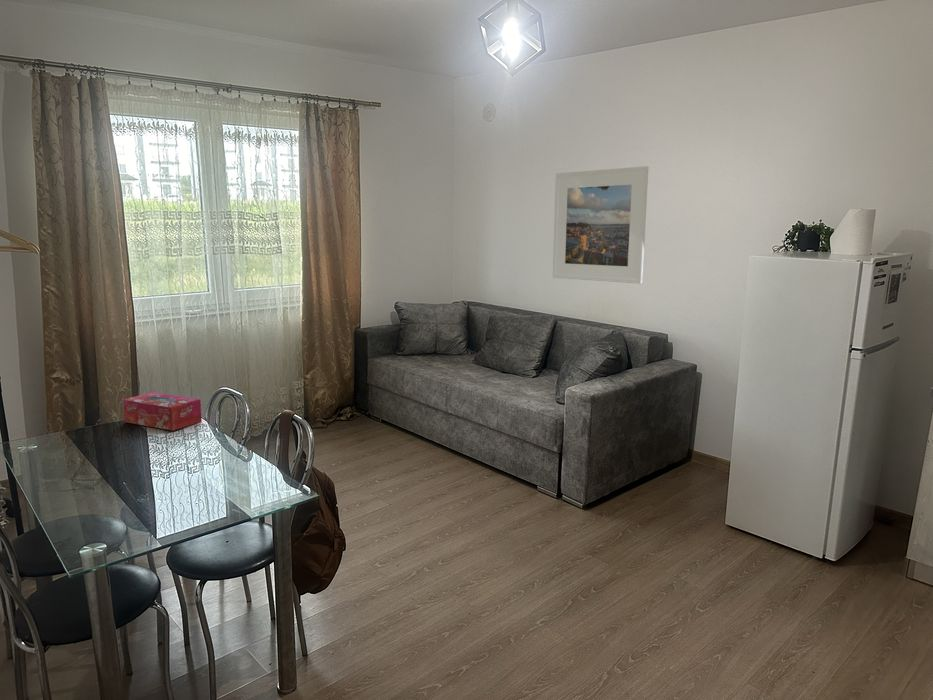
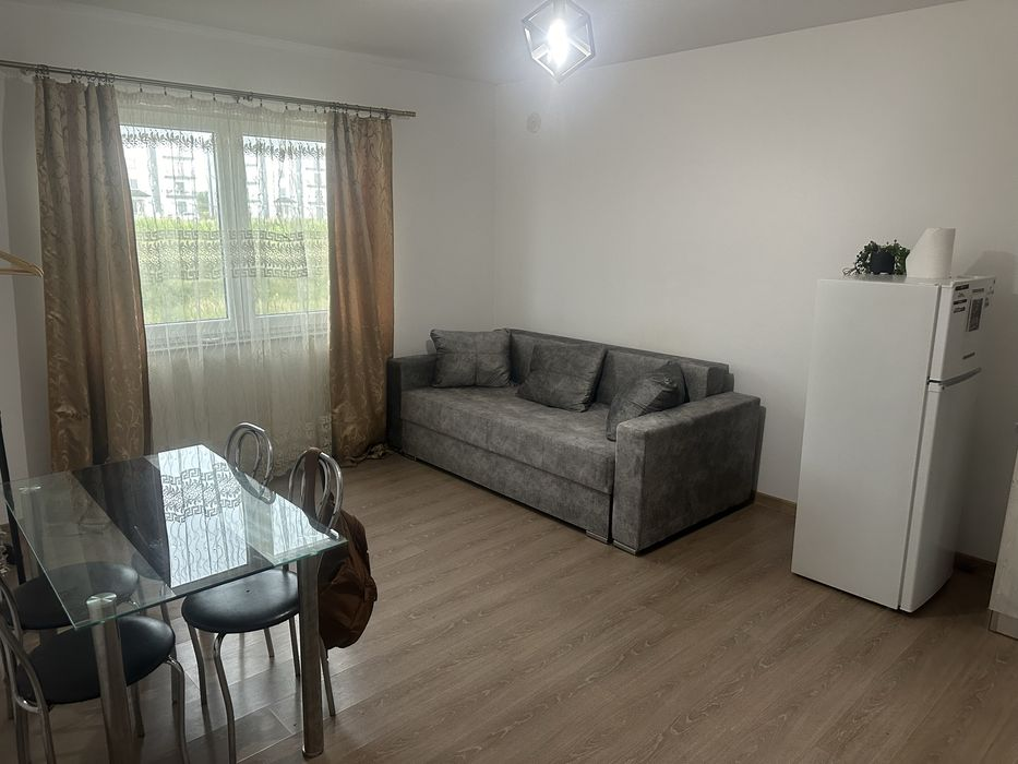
- tissue box [122,391,203,432]
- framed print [552,165,649,285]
